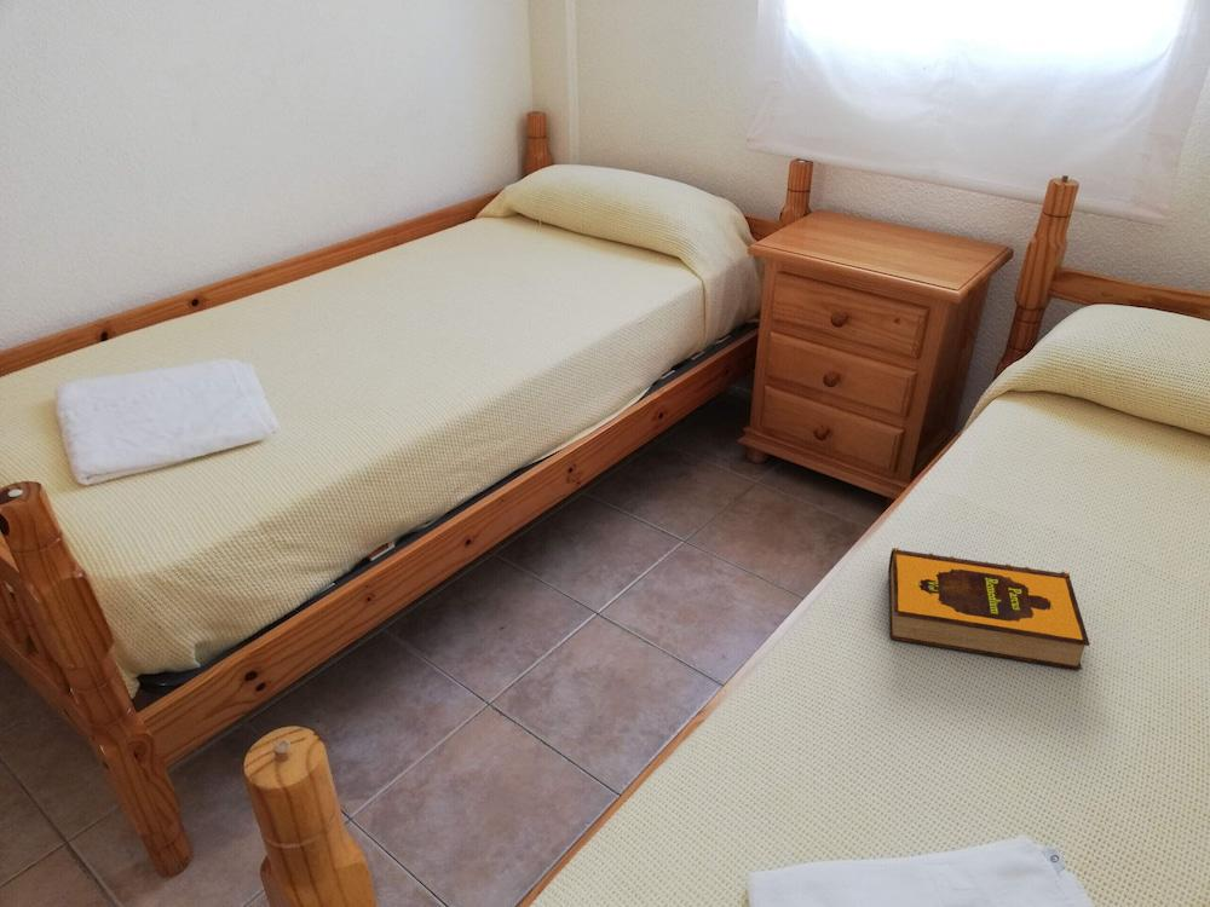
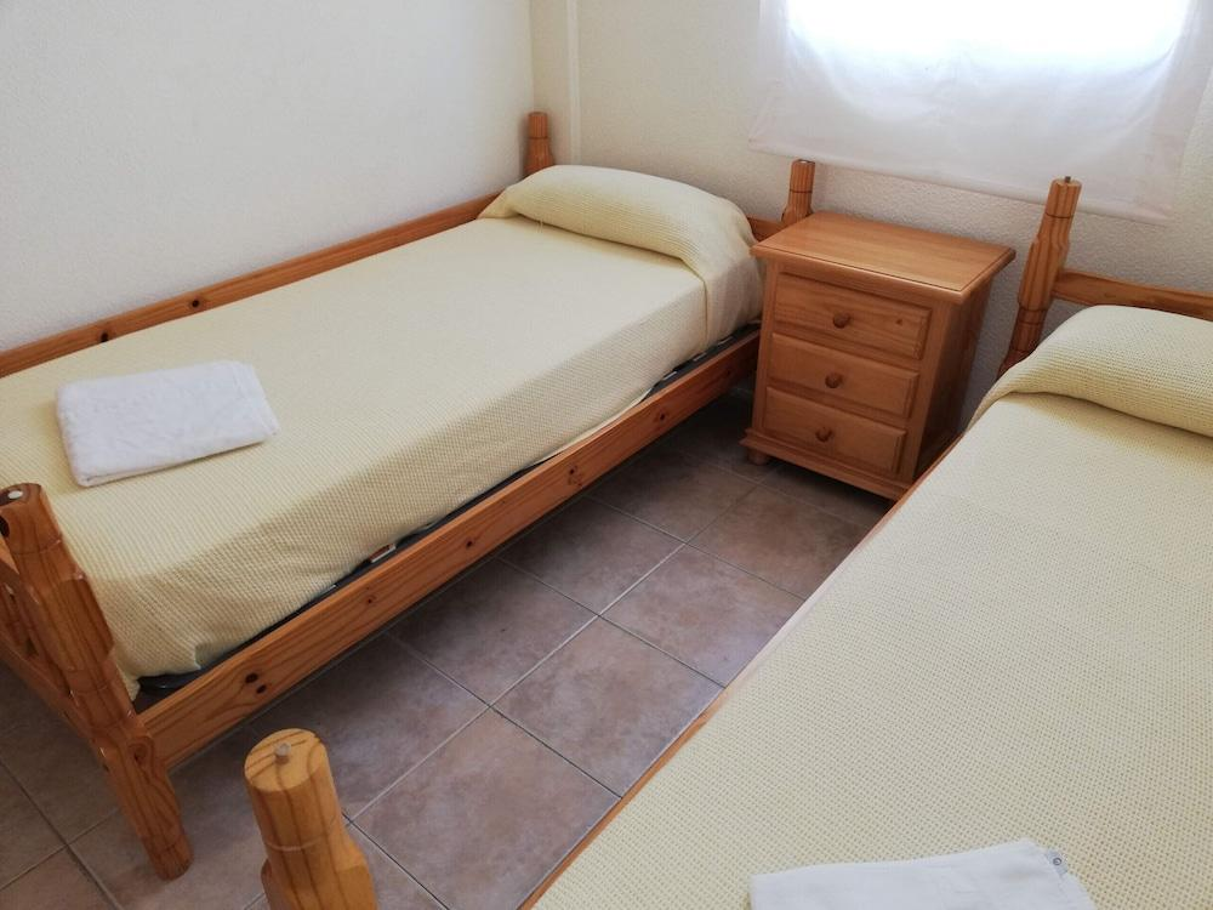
- hardback book [887,547,1090,671]
